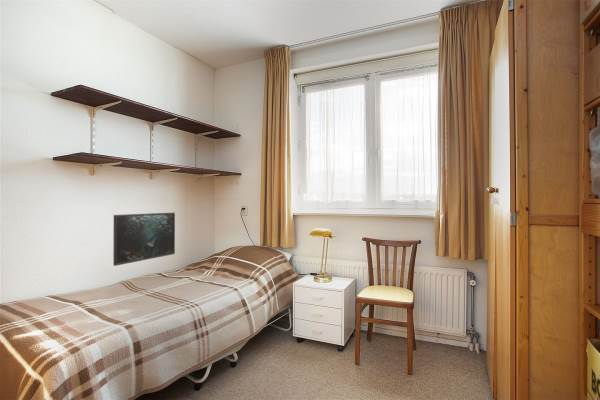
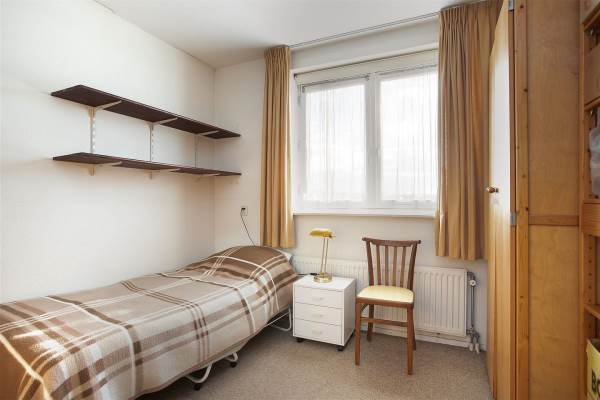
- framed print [112,212,176,267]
